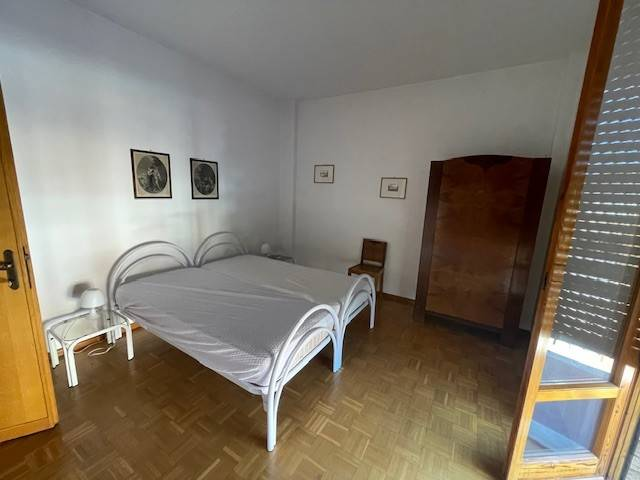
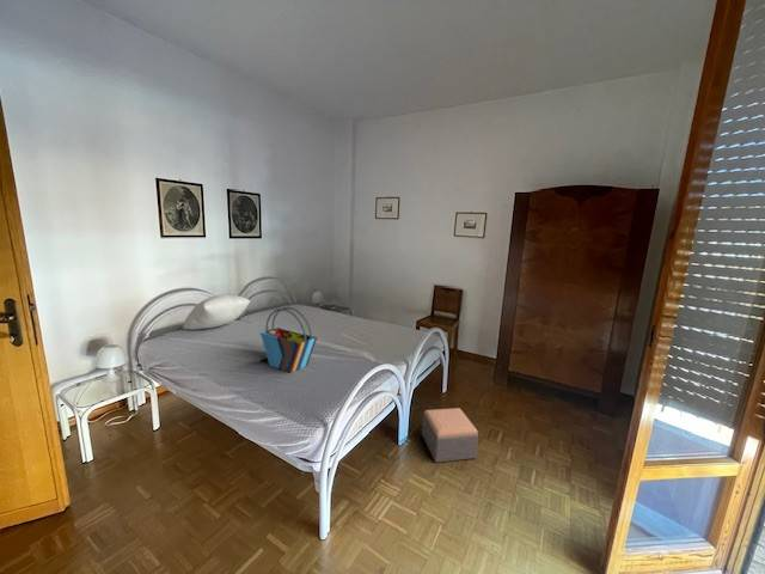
+ footstool [421,407,479,463]
+ tote bag [259,306,318,374]
+ pillow [182,293,251,331]
